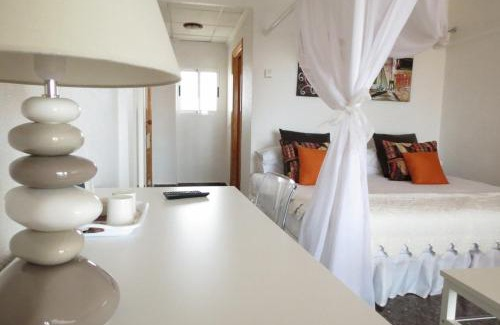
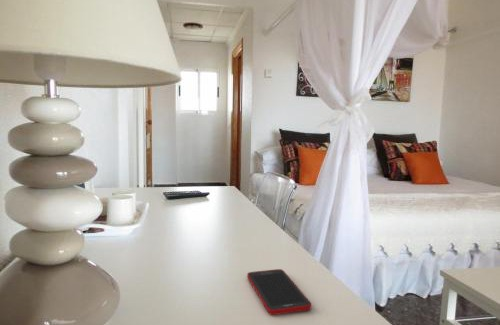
+ cell phone [246,268,312,316]
